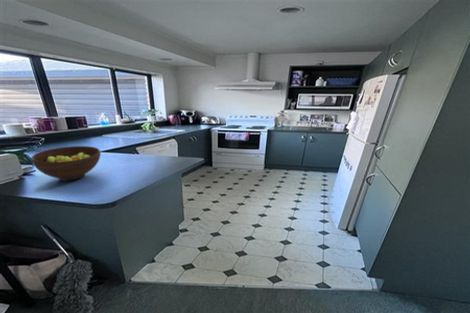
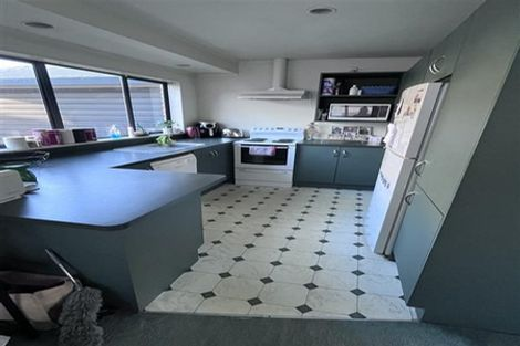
- fruit bowl [30,145,102,182]
